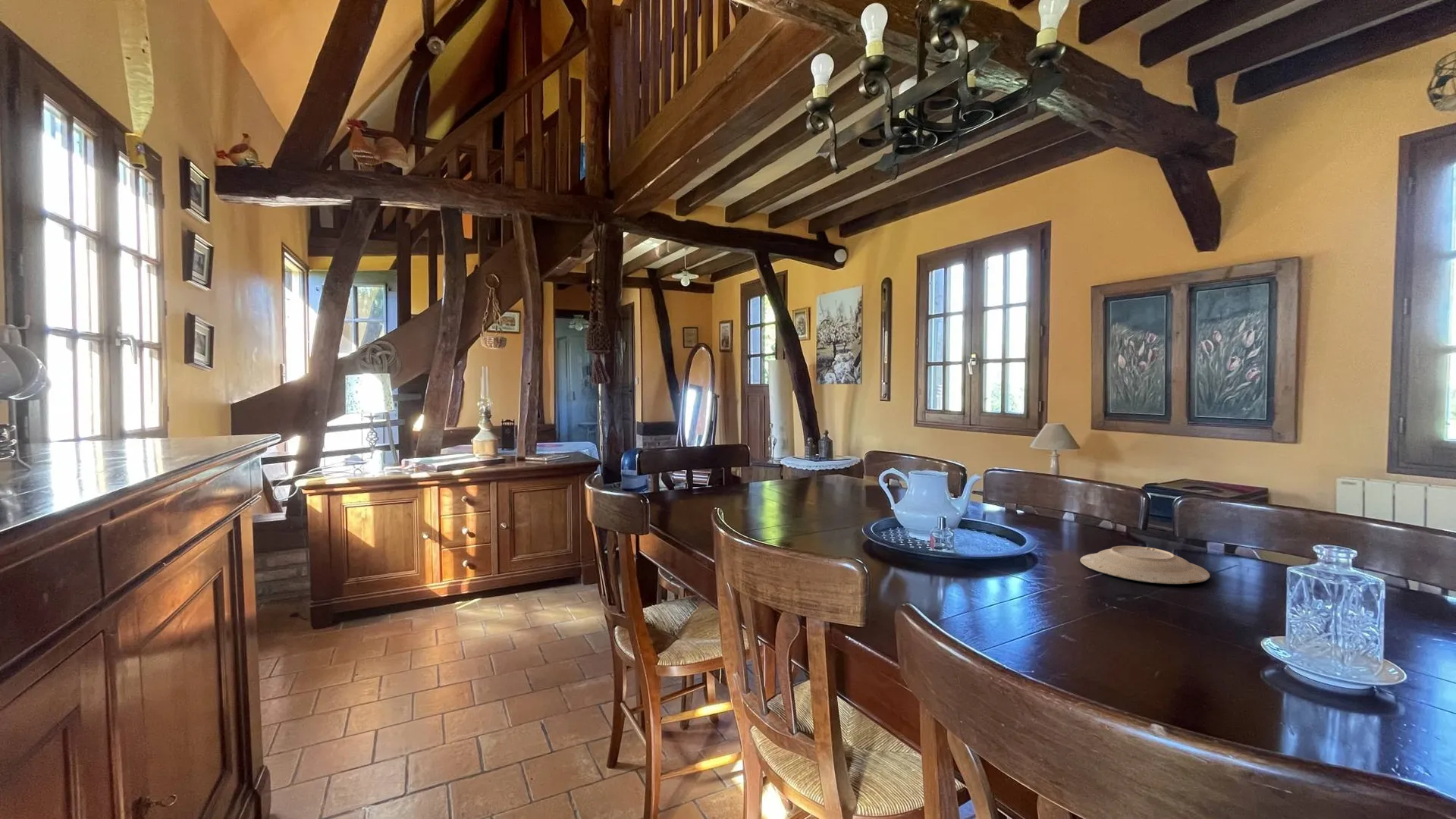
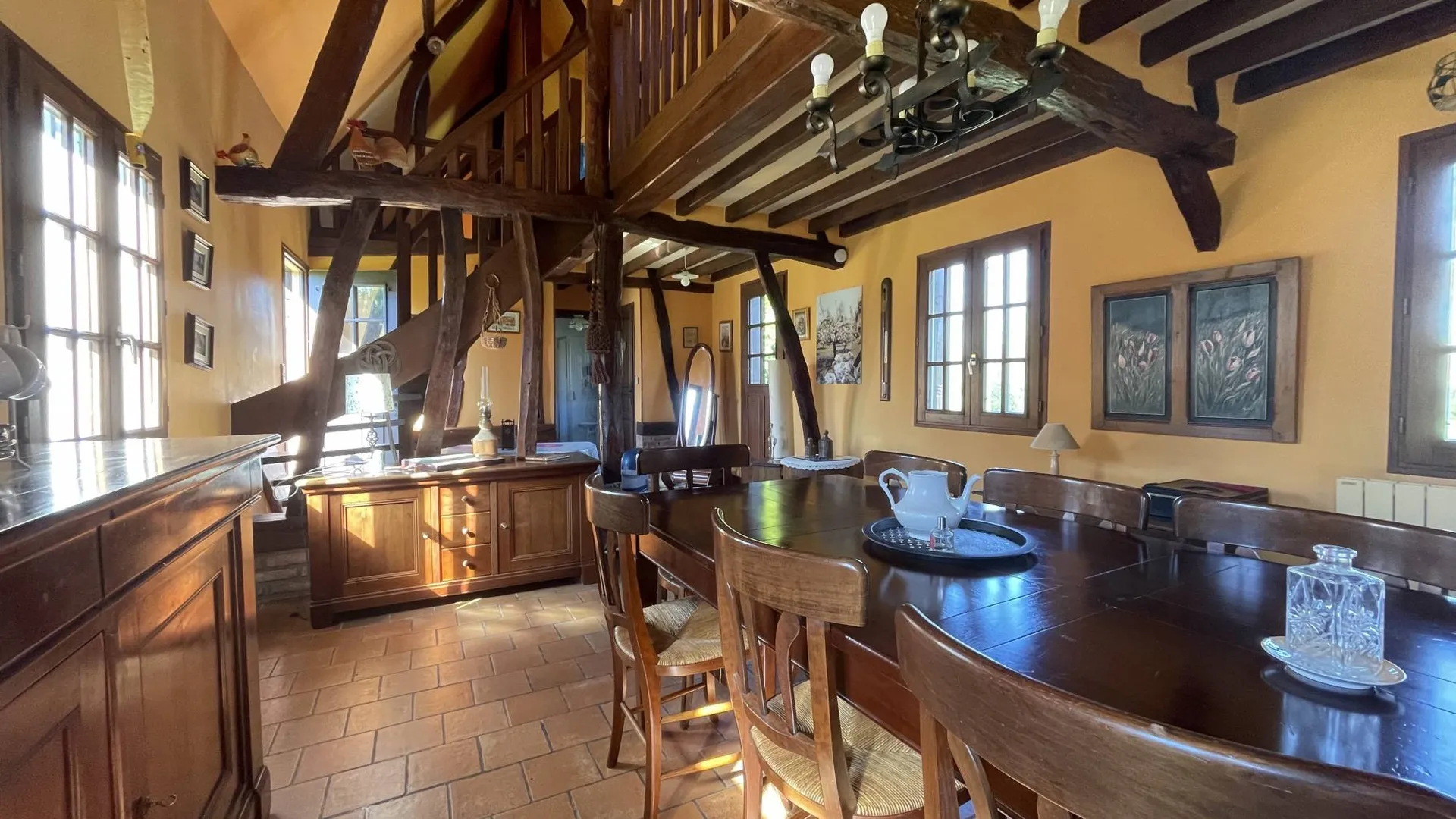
- plate [1079,545,1210,585]
